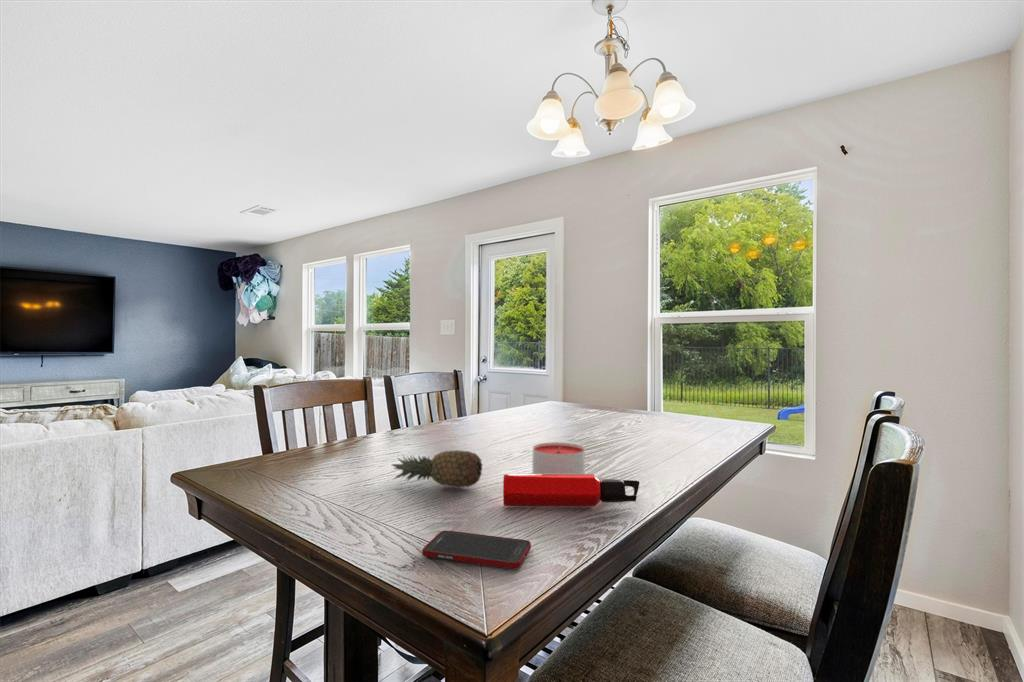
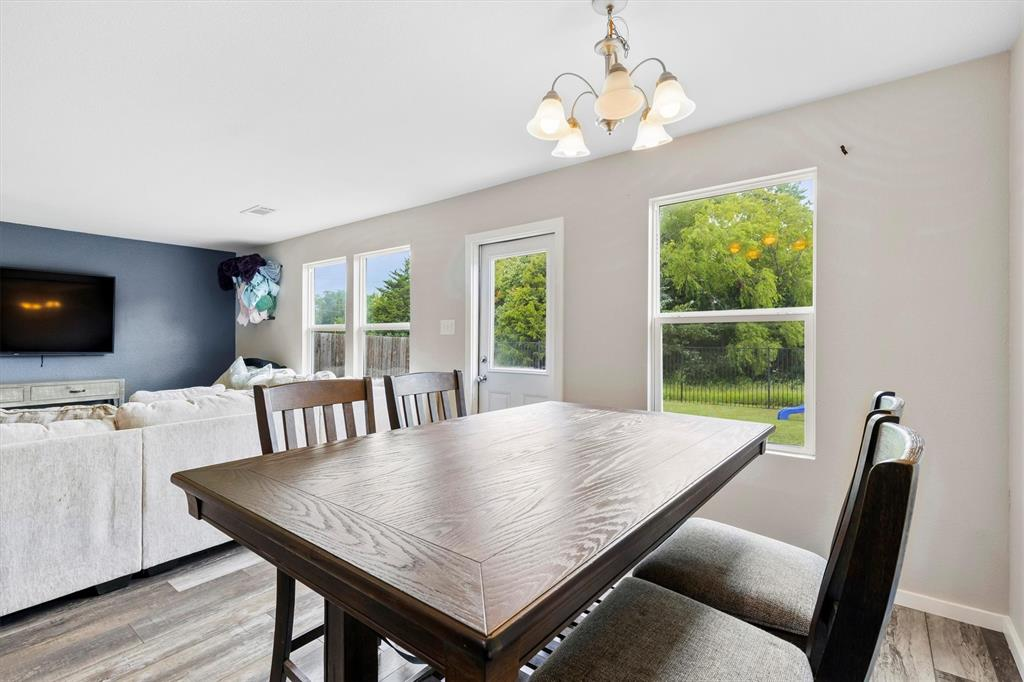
- cell phone [421,530,532,570]
- candle [531,441,586,474]
- fruit [390,449,484,488]
- water bottle [502,473,641,508]
